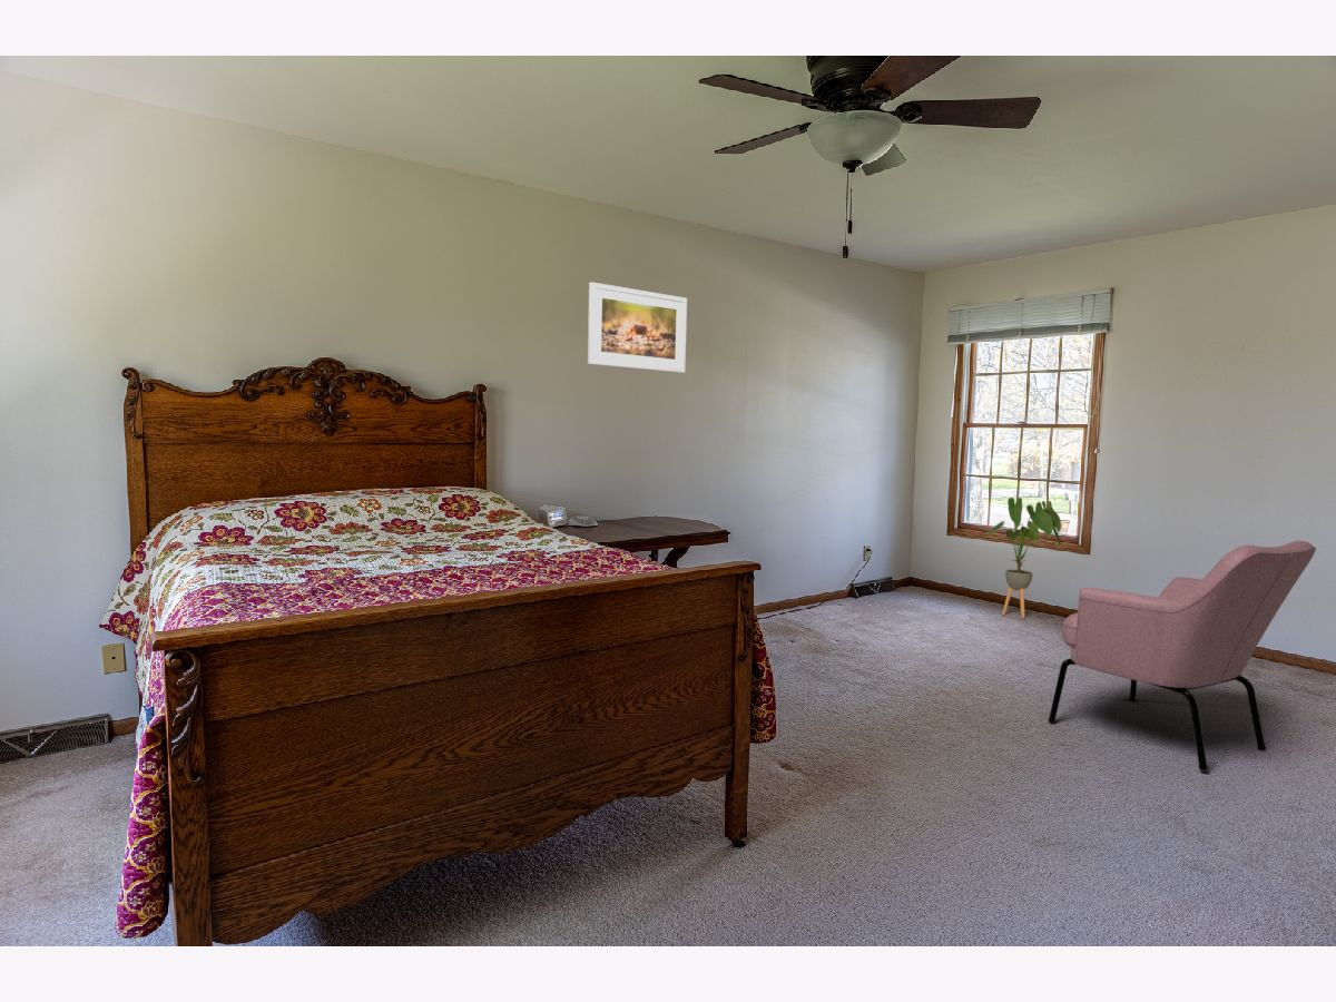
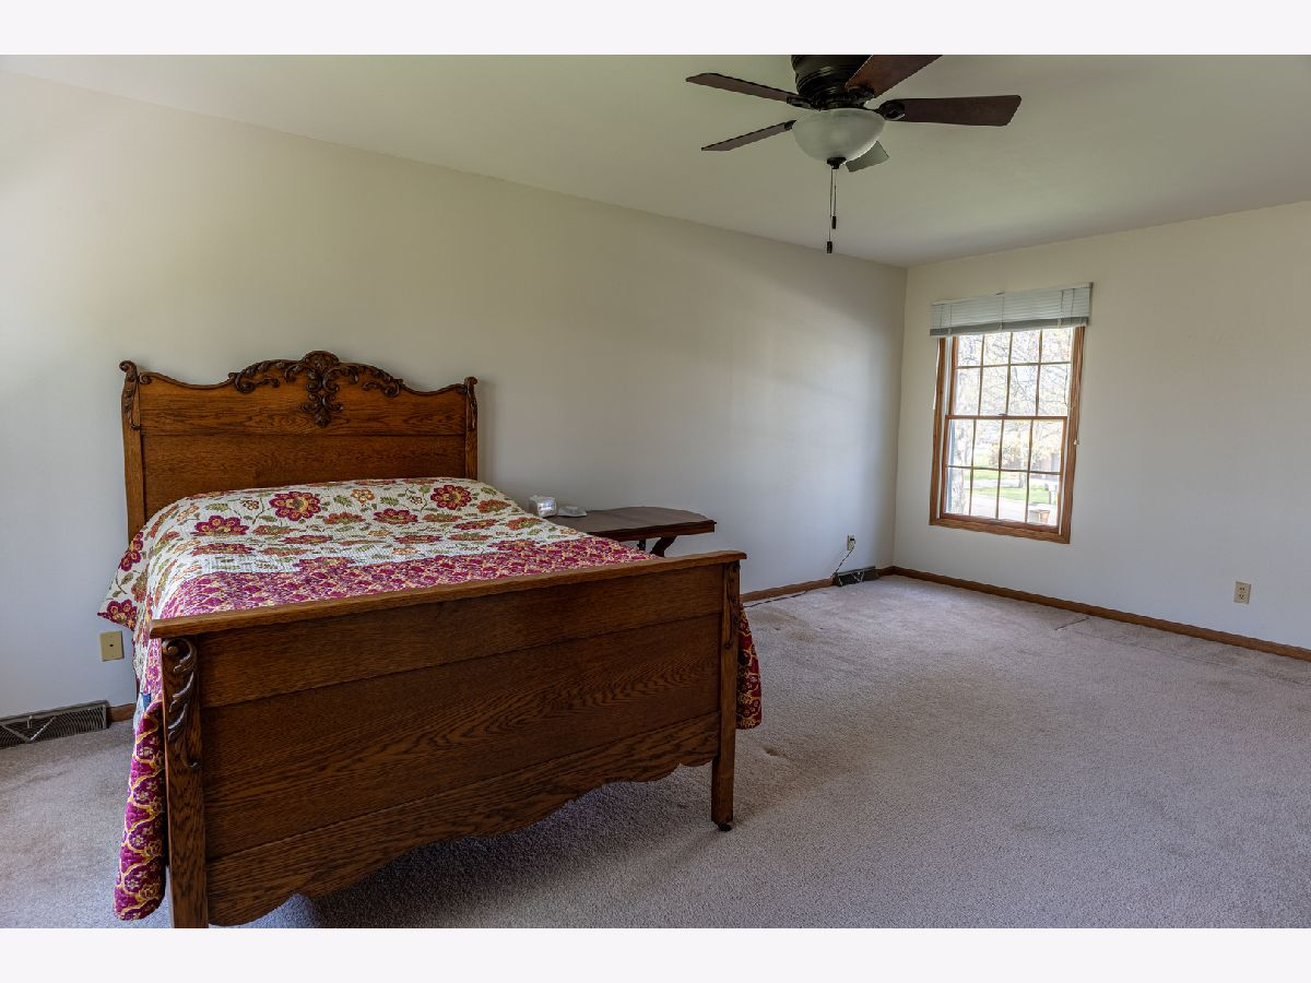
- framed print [587,282,688,374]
- house plant [984,497,1062,619]
- armchair [1047,540,1317,772]
